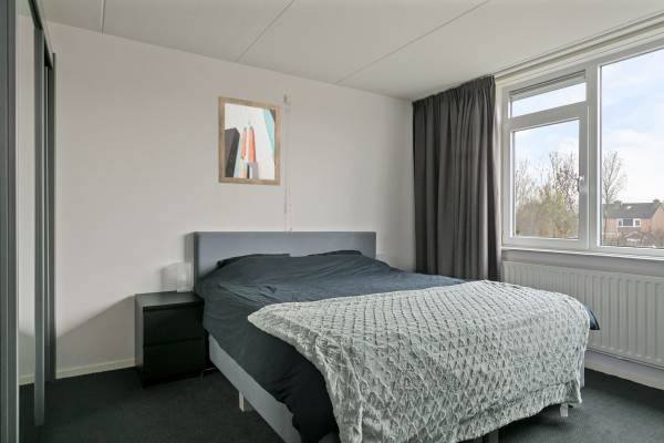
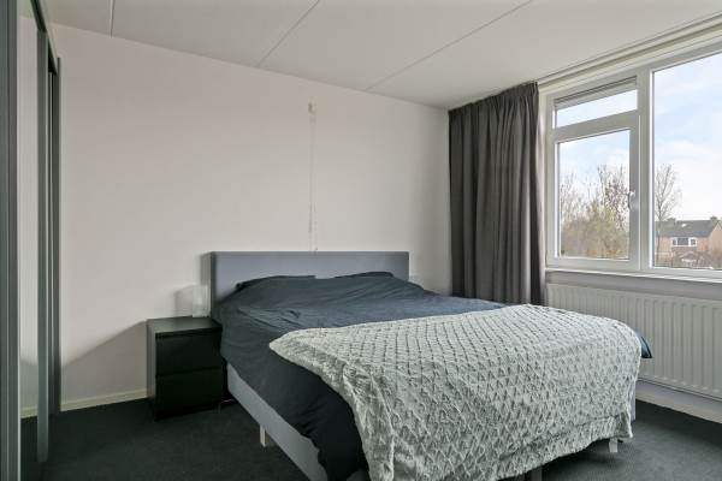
- wall art [218,95,281,186]
